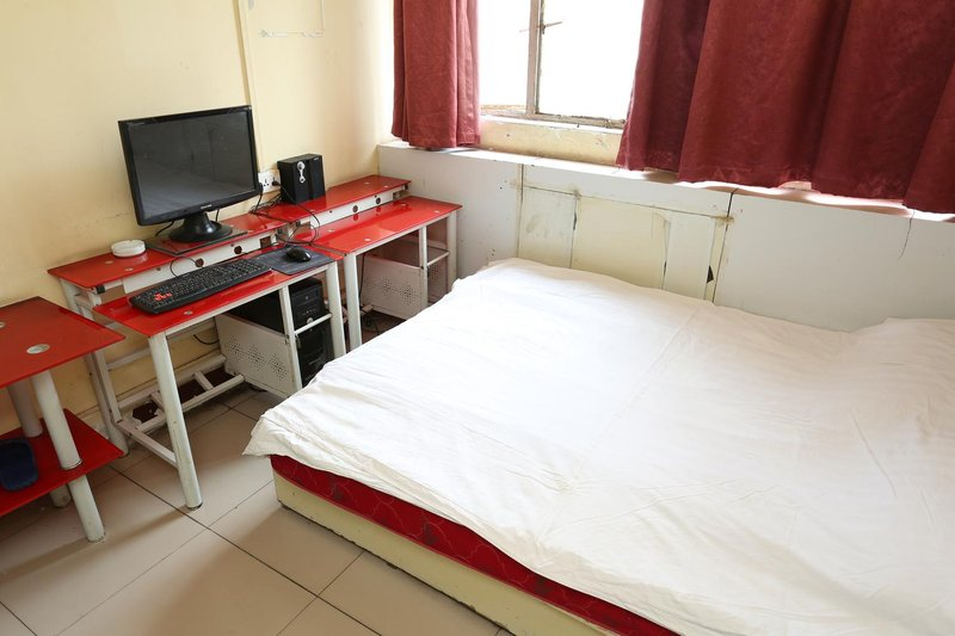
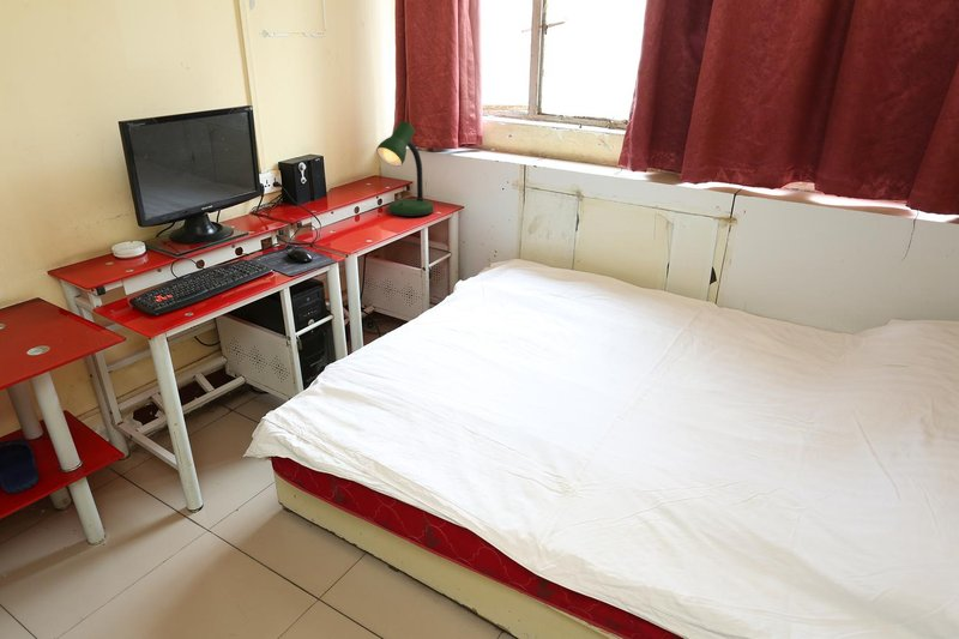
+ desk lamp [375,120,435,217]
